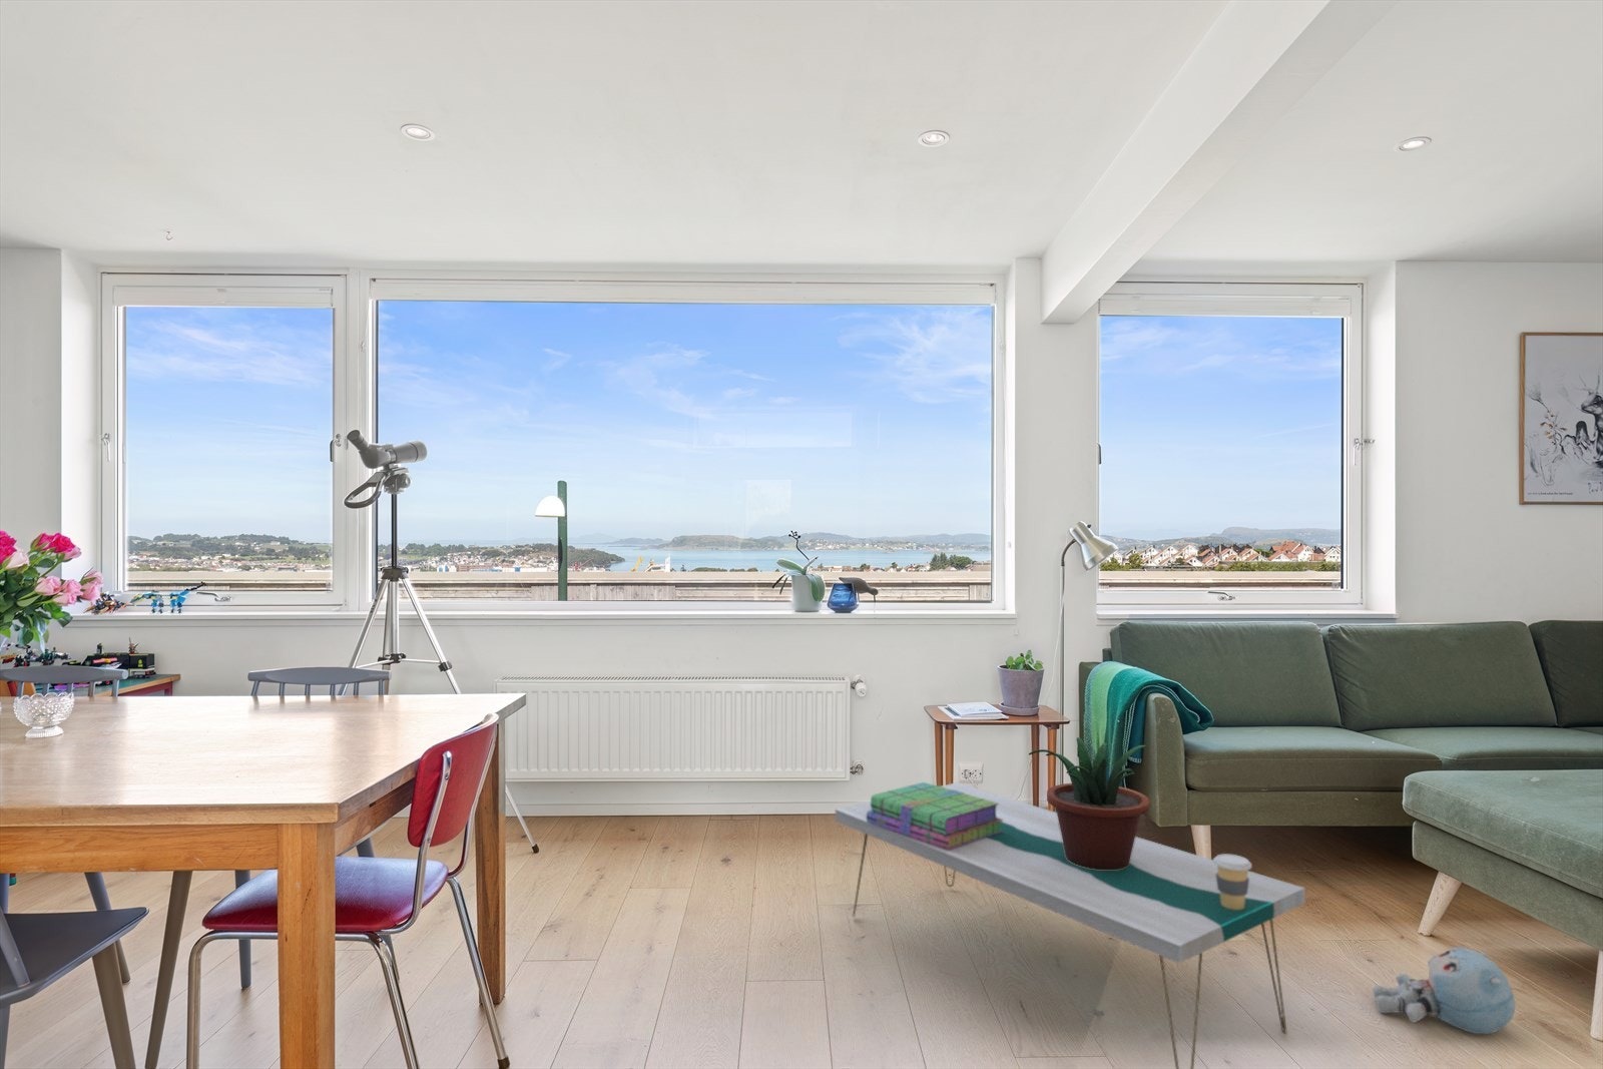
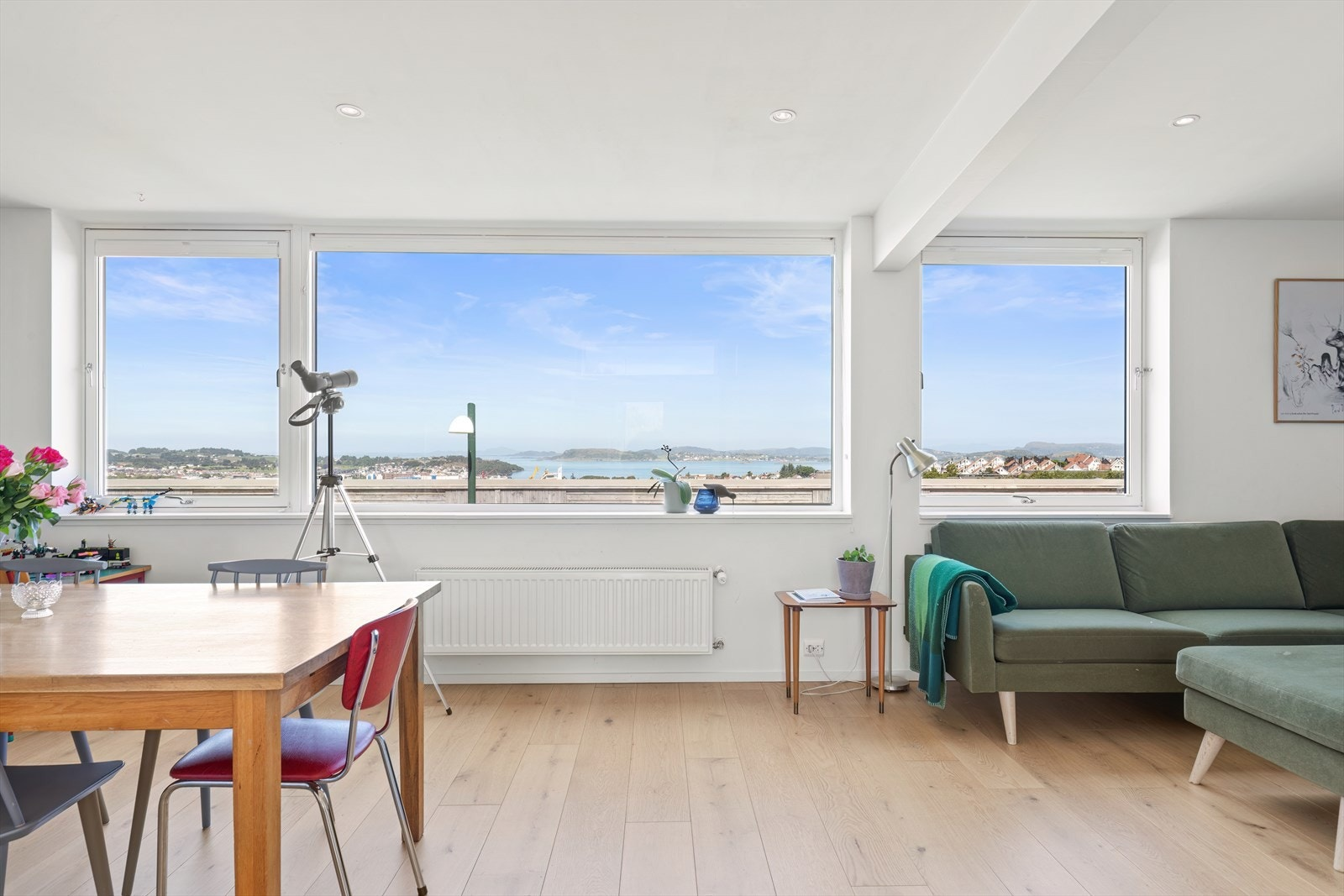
- coffee cup [1212,853,1252,909]
- plush toy [1372,947,1516,1034]
- coffee table [835,781,1306,1069]
- potted plant [1028,736,1150,870]
- stack of books [867,781,1003,849]
